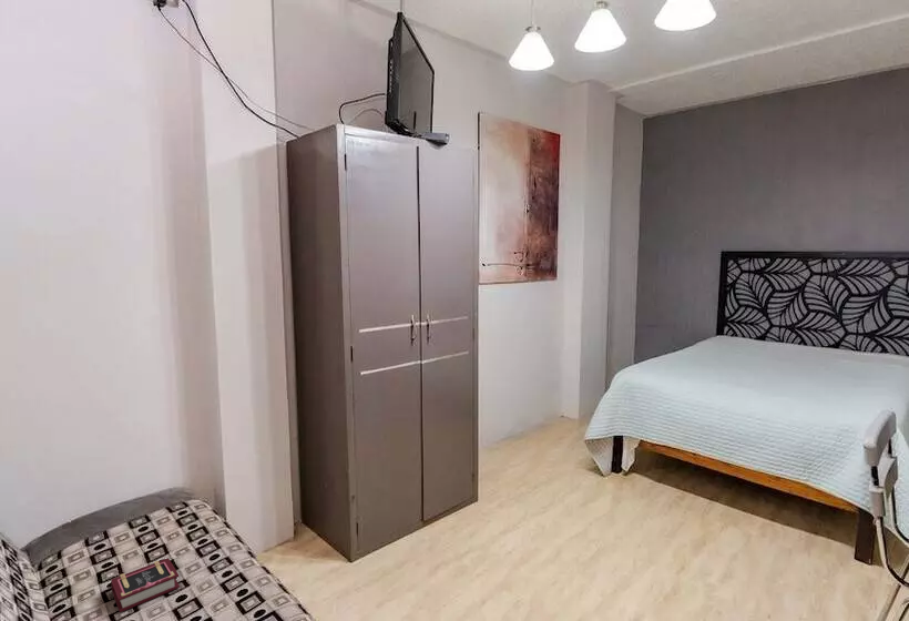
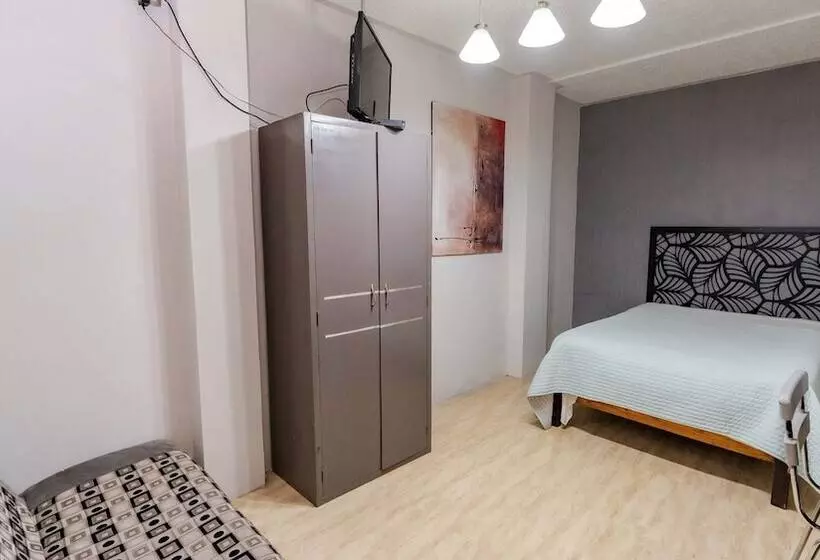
- book [110,557,181,613]
